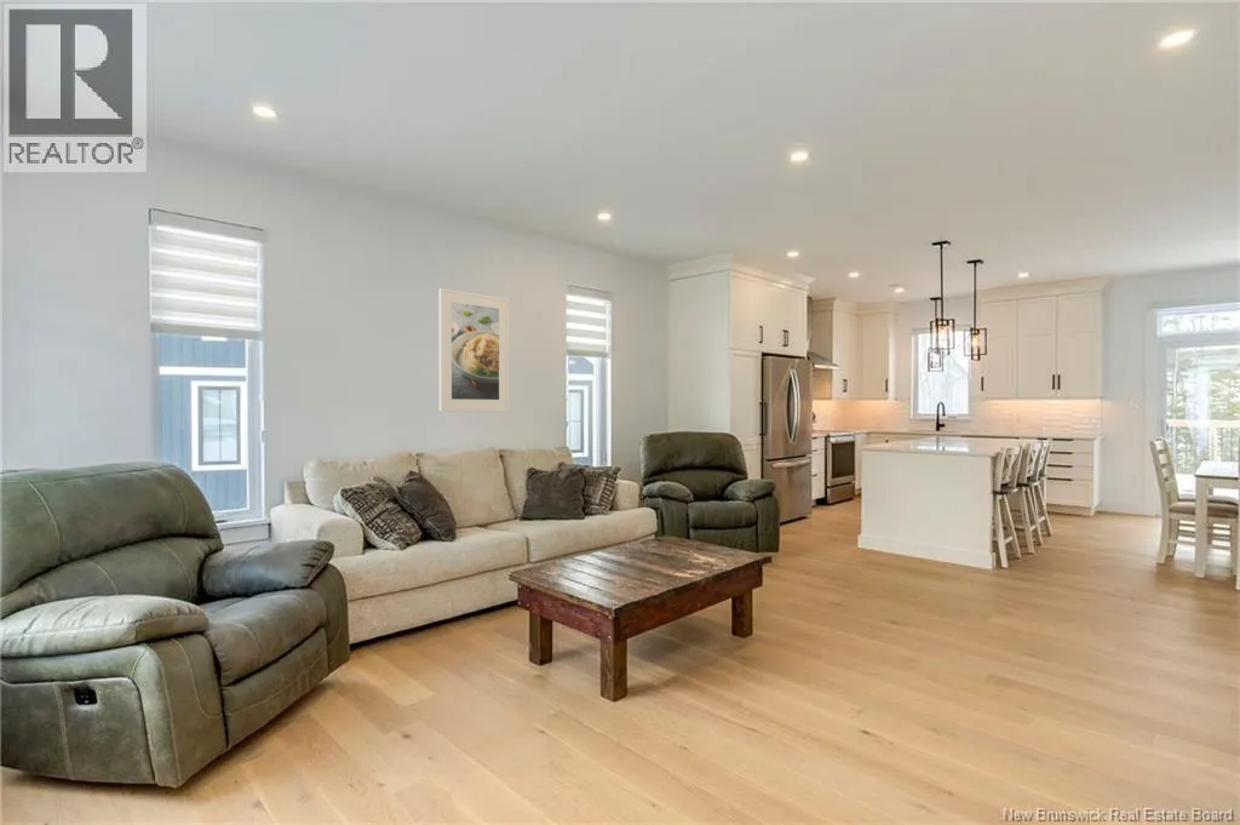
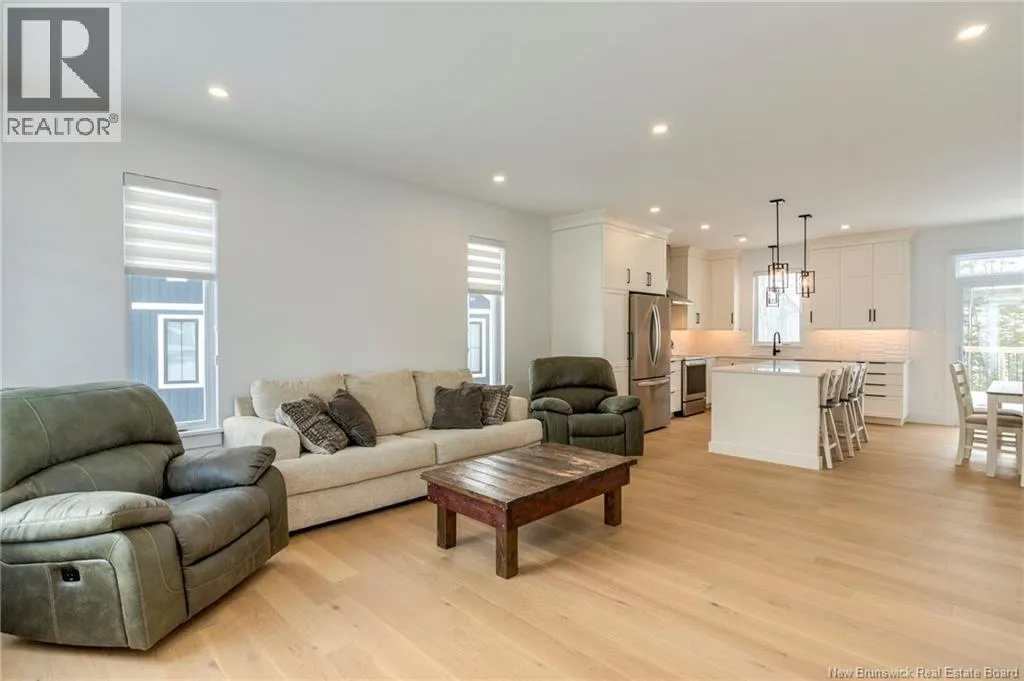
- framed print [438,287,510,413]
